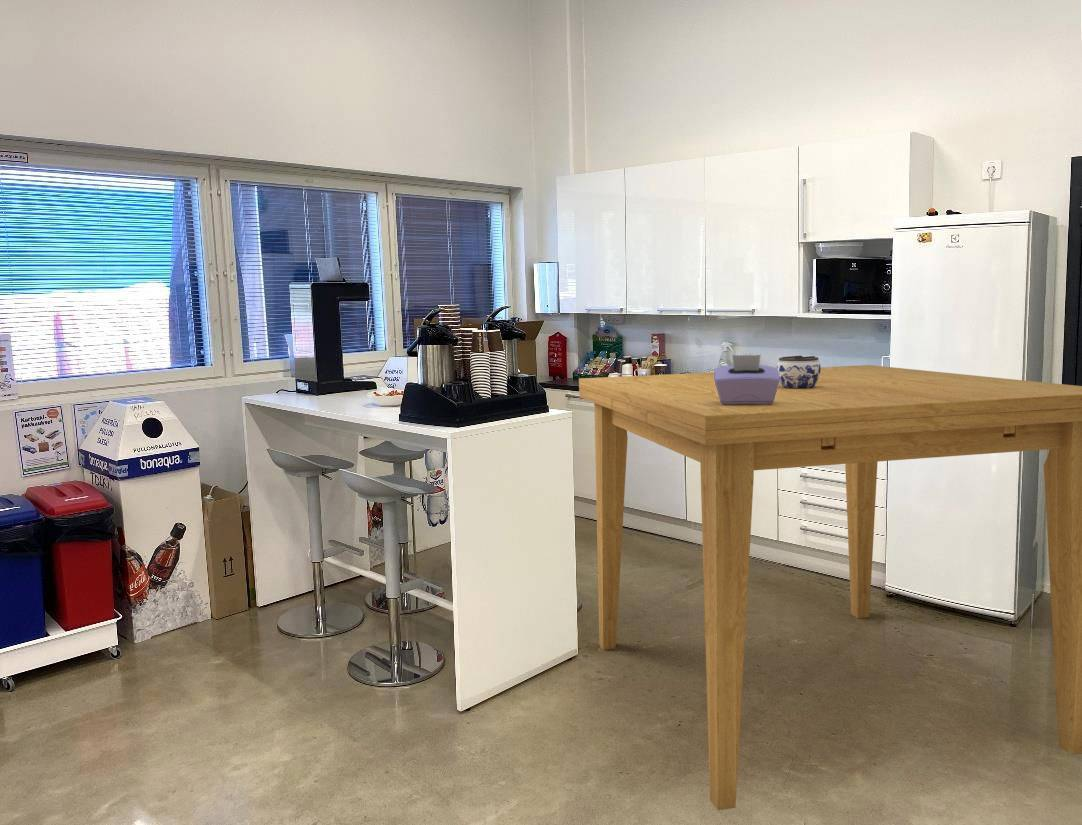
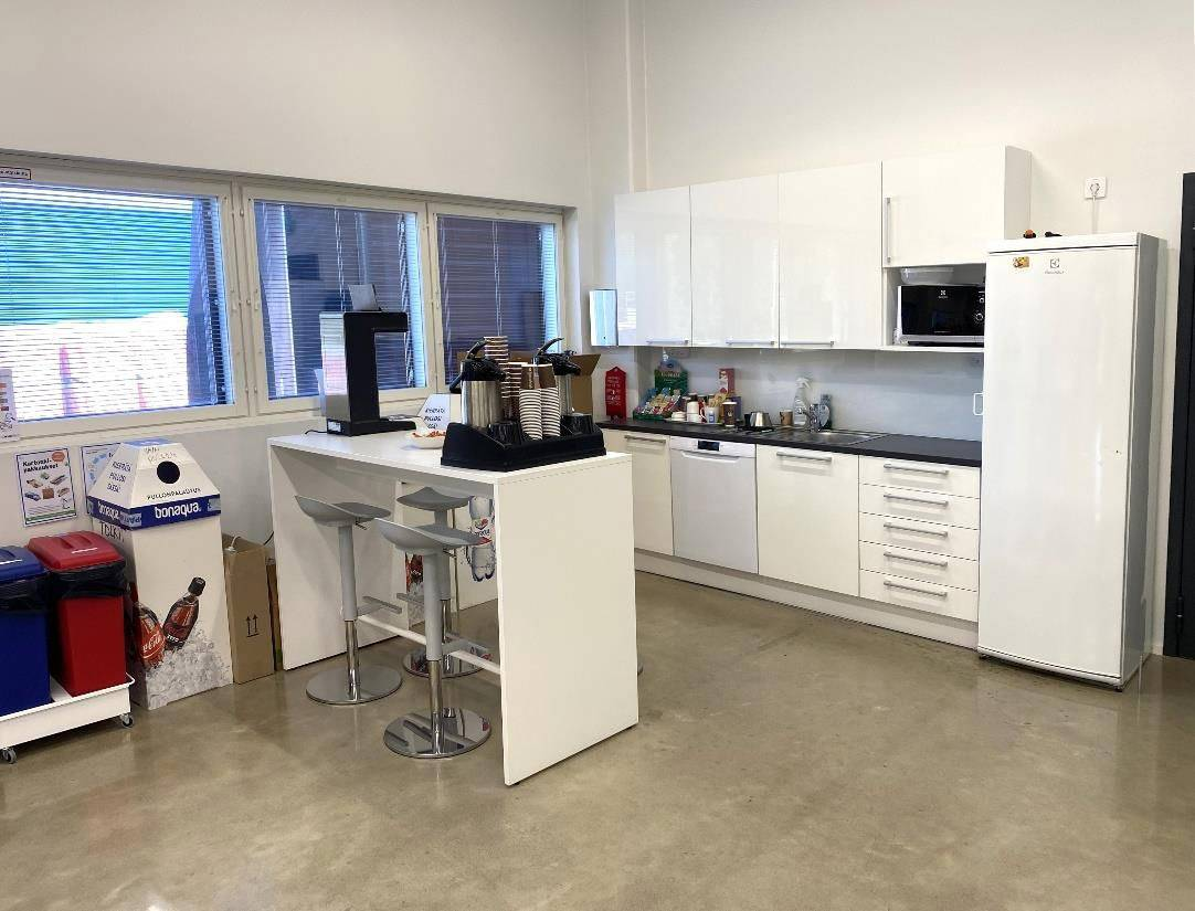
- jar [776,355,822,389]
- tissue box [713,354,780,405]
- dining table [578,364,1082,811]
